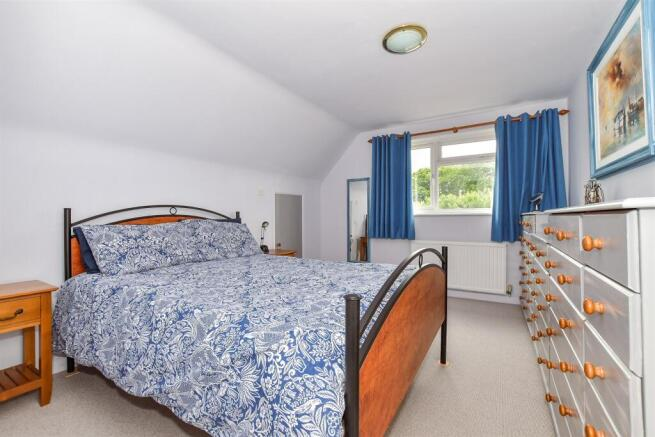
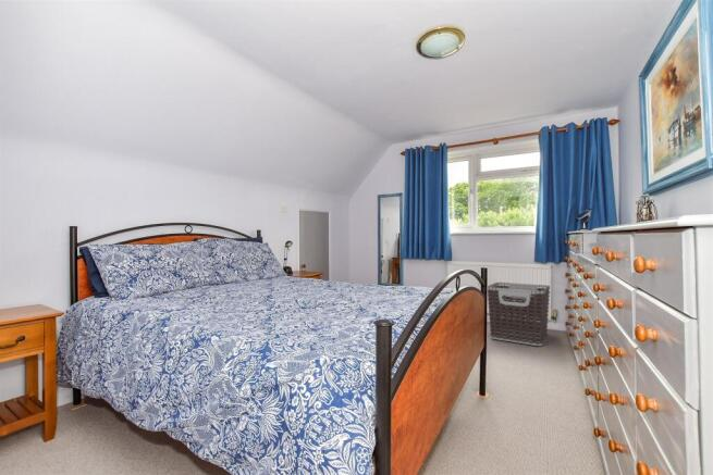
+ clothes hamper [487,282,551,347]
